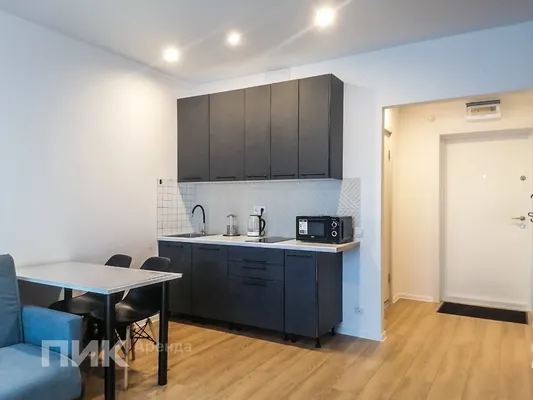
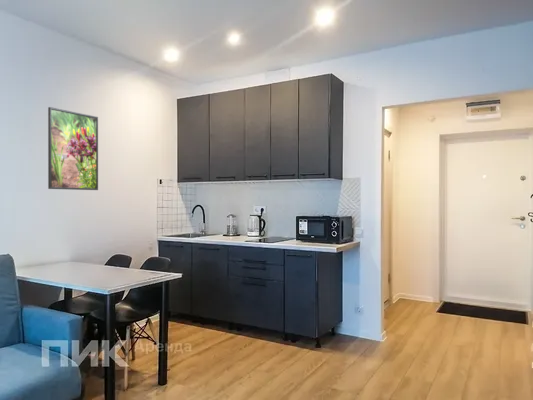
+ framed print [47,106,99,191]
